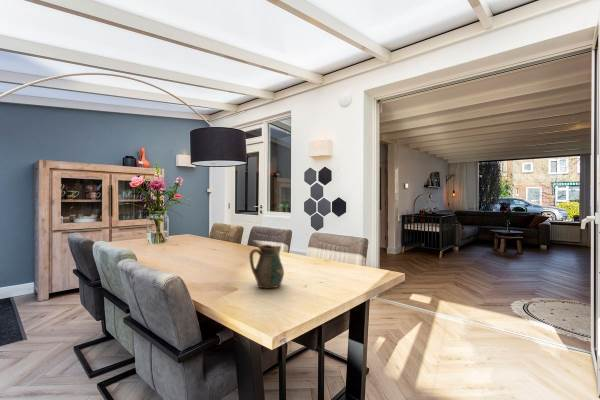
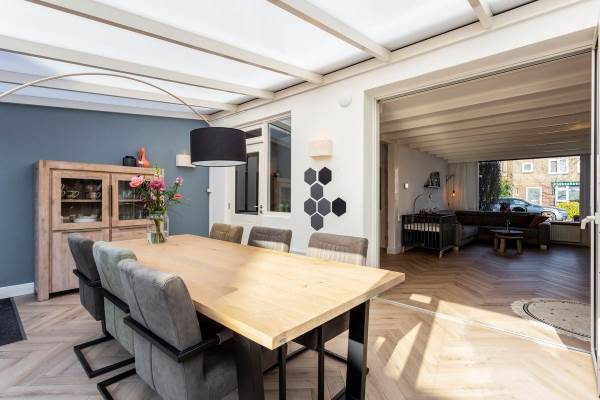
- ceramic pitcher [248,244,285,290]
